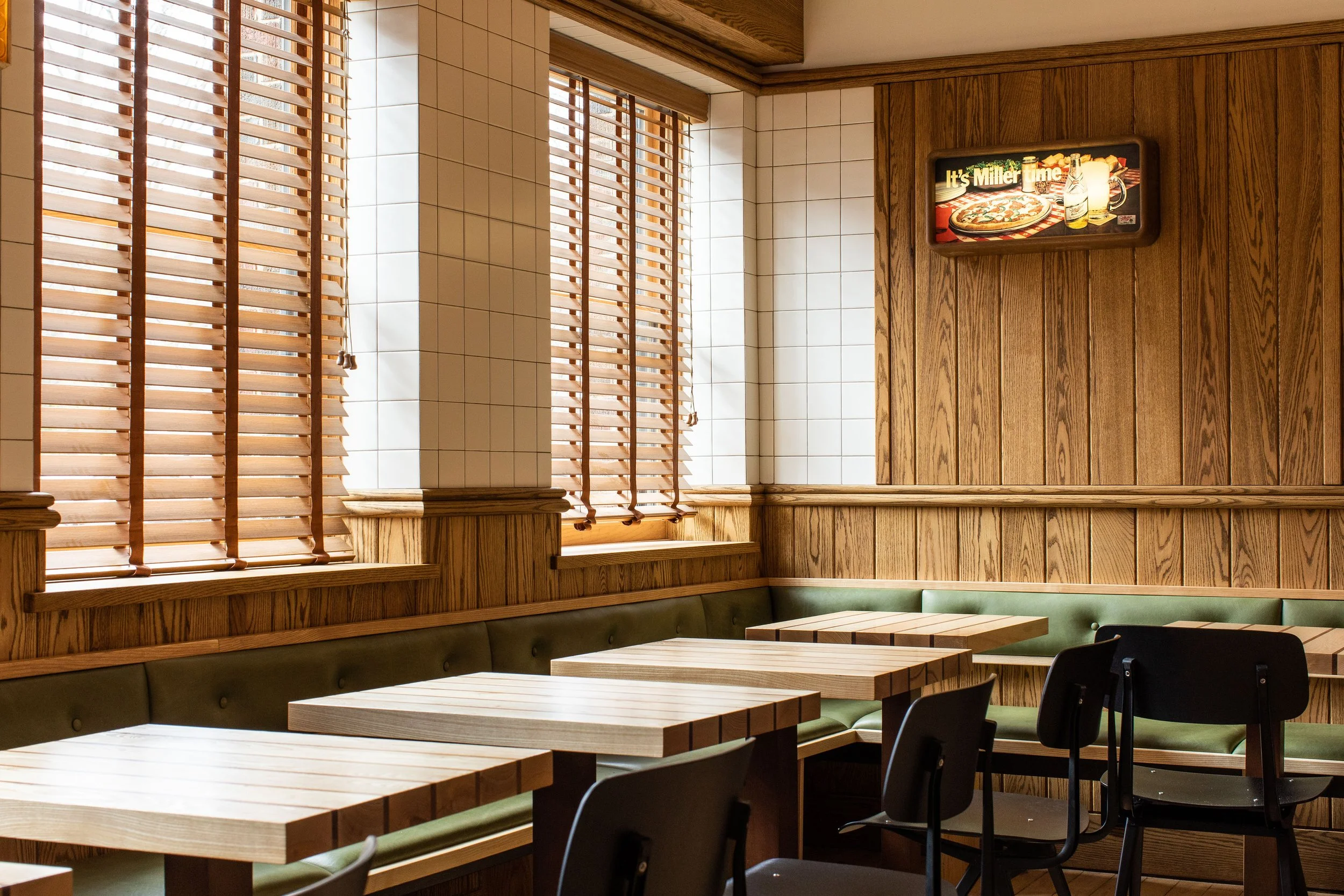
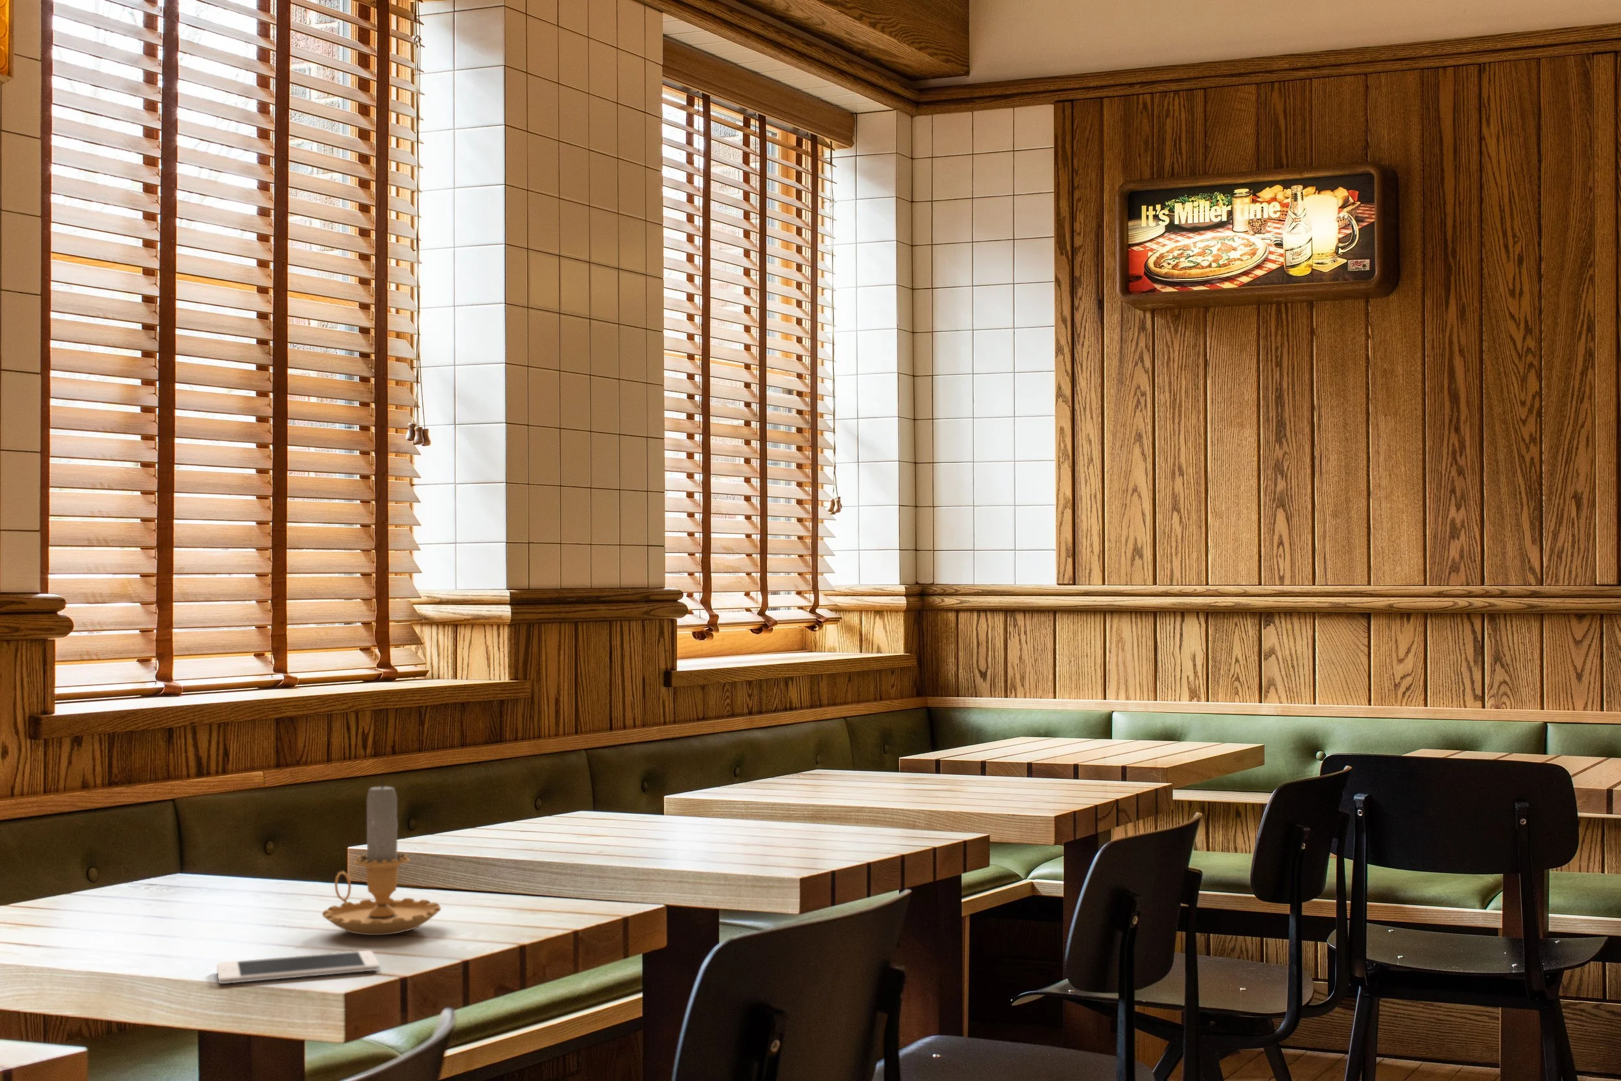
+ candle [322,778,441,936]
+ cell phone [216,949,380,984]
